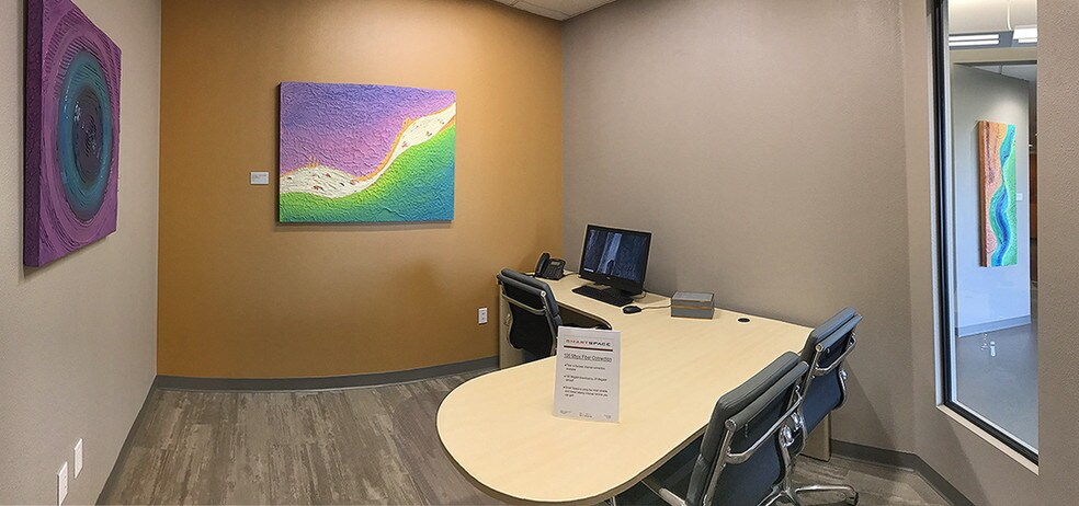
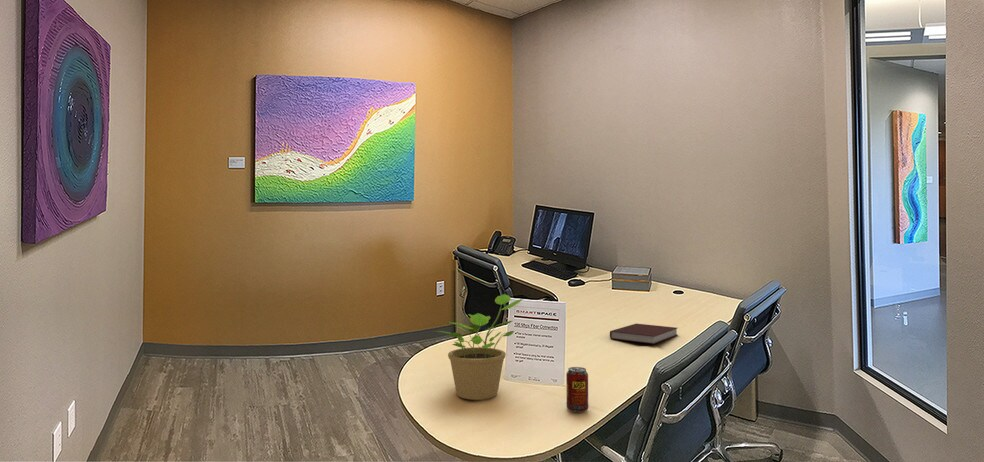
+ notebook [609,323,679,345]
+ potted plant [435,293,524,401]
+ beverage can [565,366,589,414]
